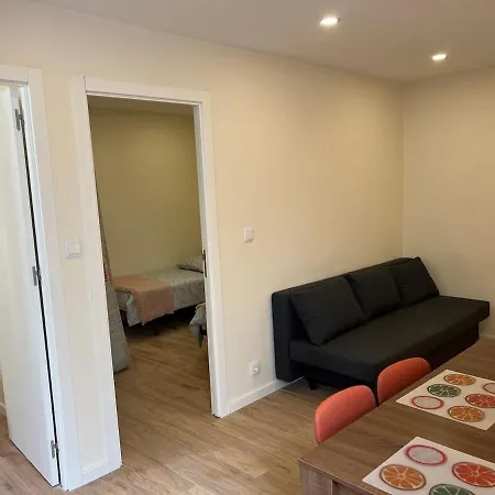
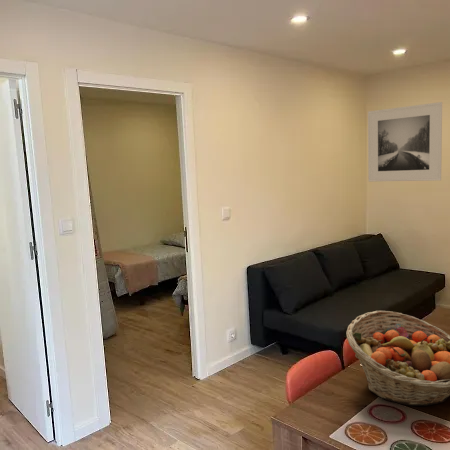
+ fruit basket [345,310,450,407]
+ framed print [367,101,443,183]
